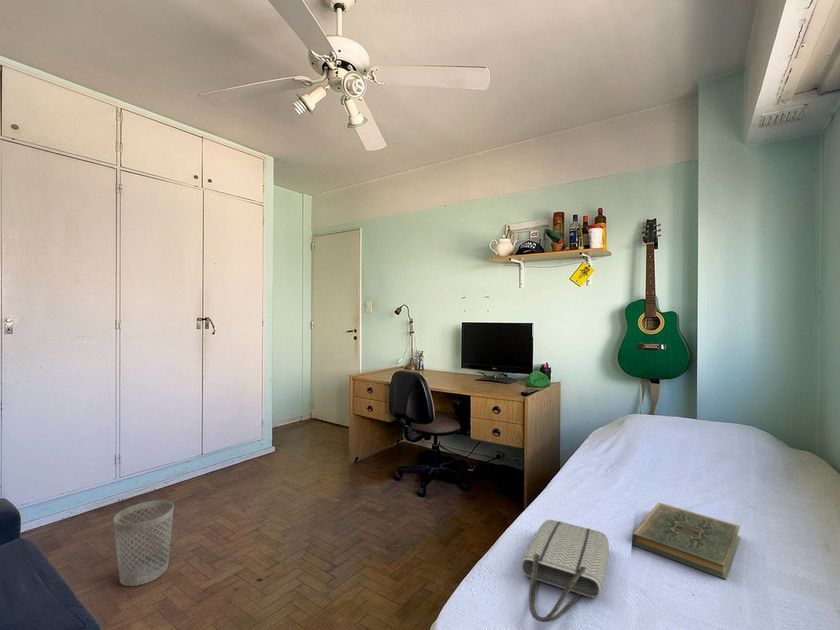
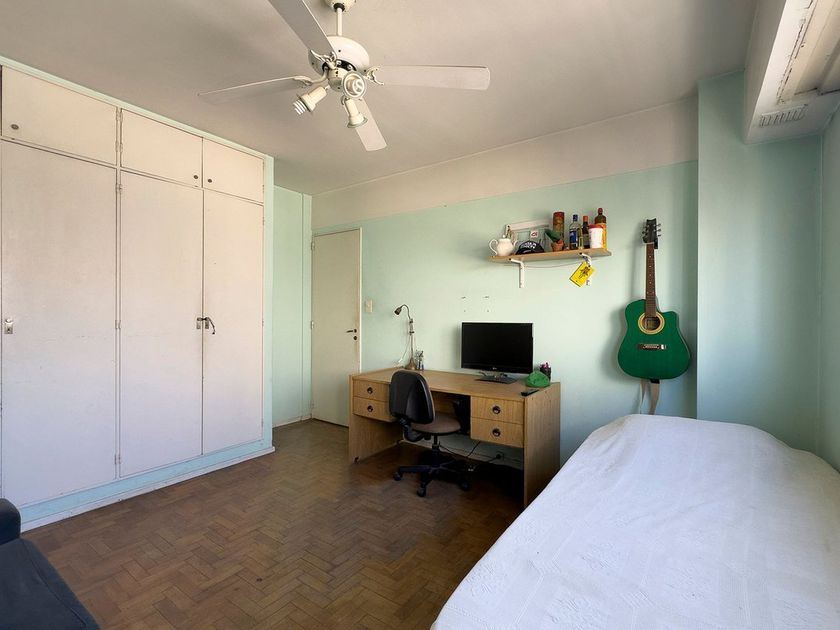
- book [632,501,741,580]
- tote bag [521,519,610,623]
- wastebasket [113,499,175,587]
